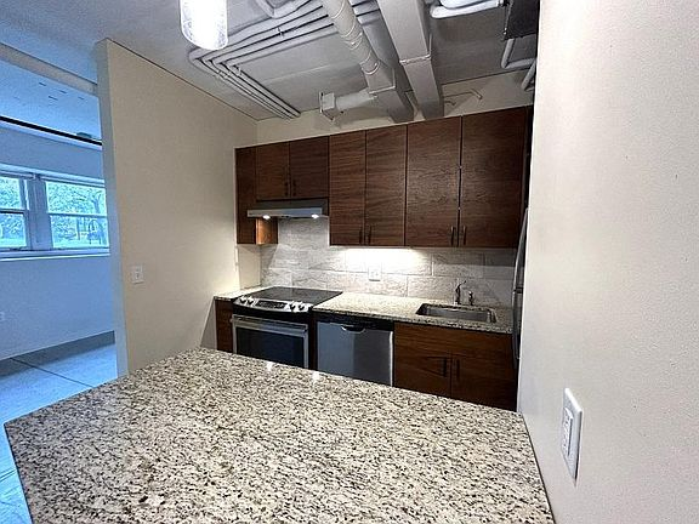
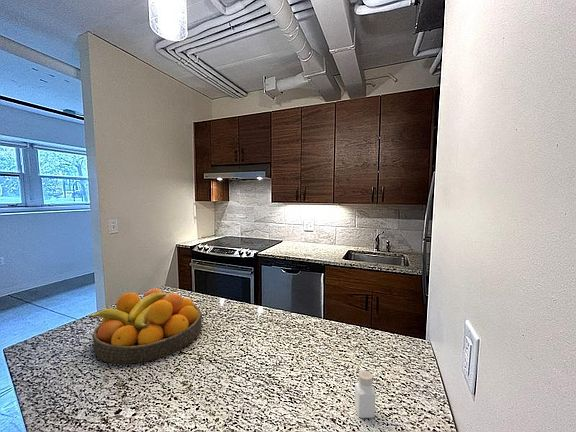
+ fruit bowl [88,288,203,364]
+ pepper shaker [354,369,376,419]
